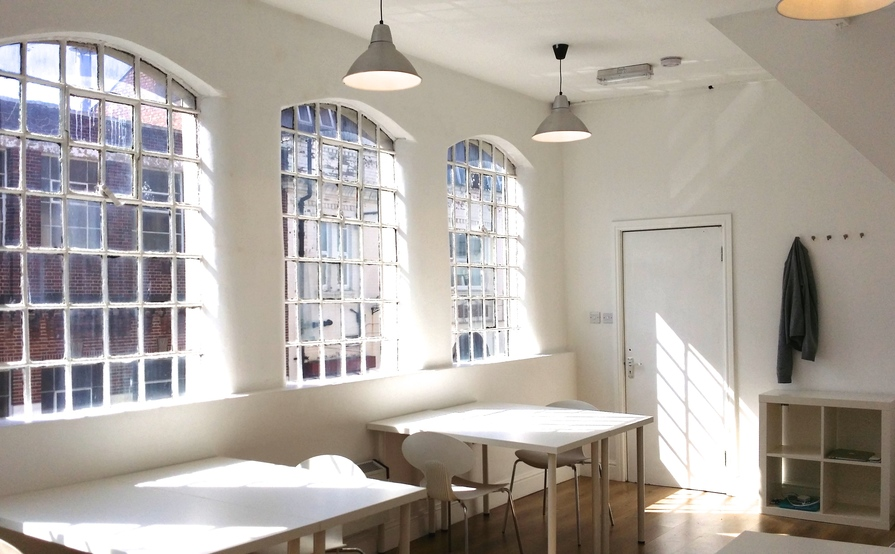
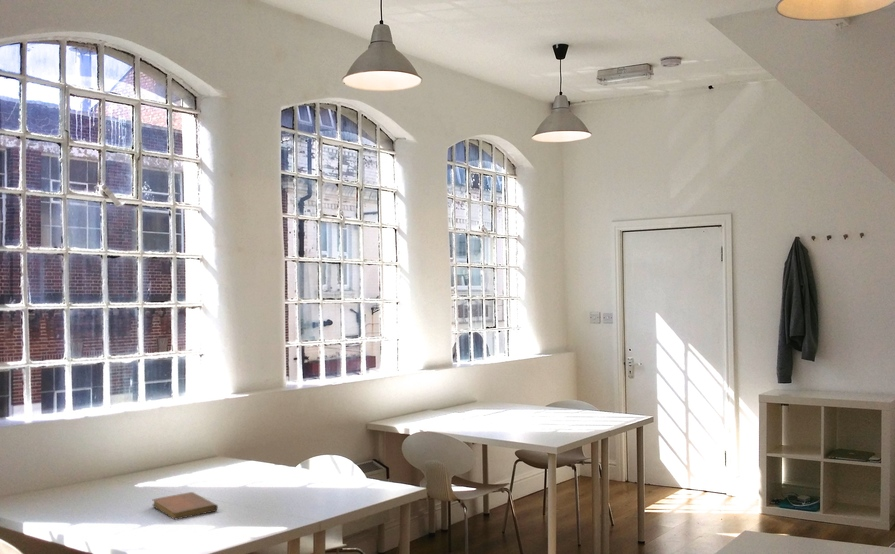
+ notebook [152,491,219,520]
